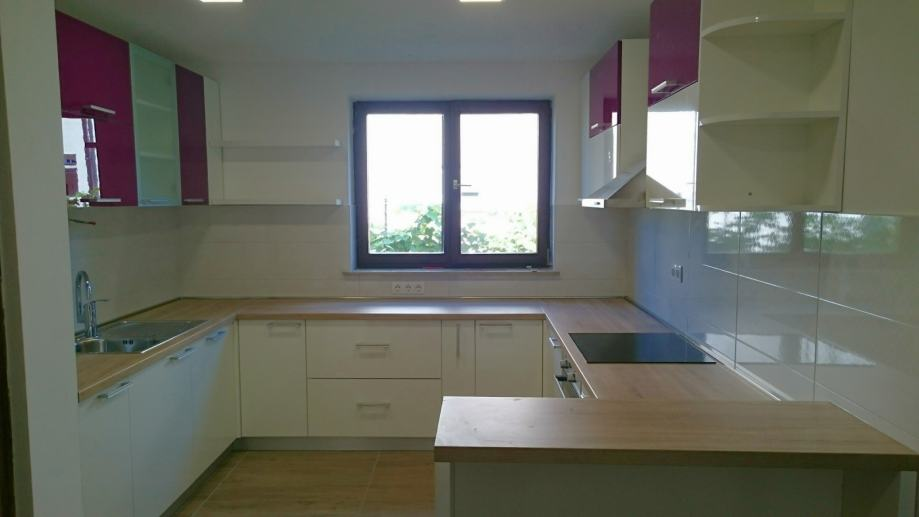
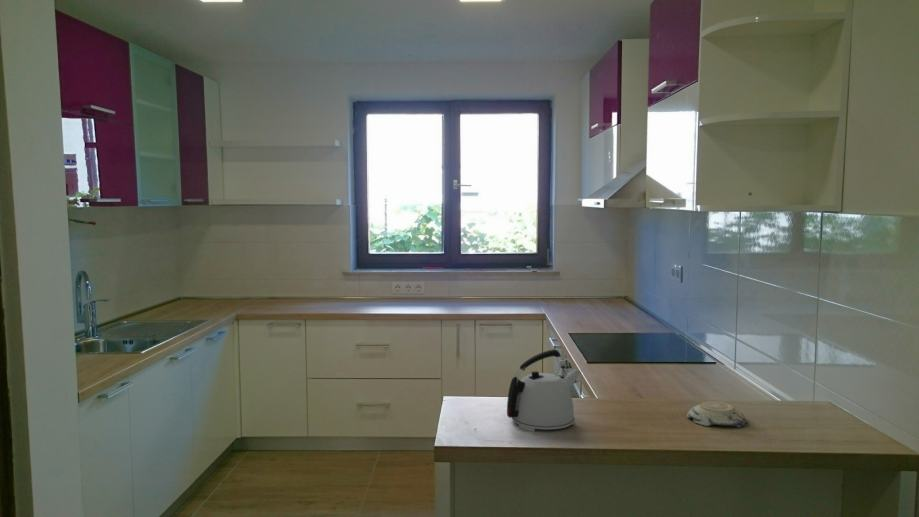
+ decorative bowl [686,400,748,428]
+ kettle [506,348,582,432]
